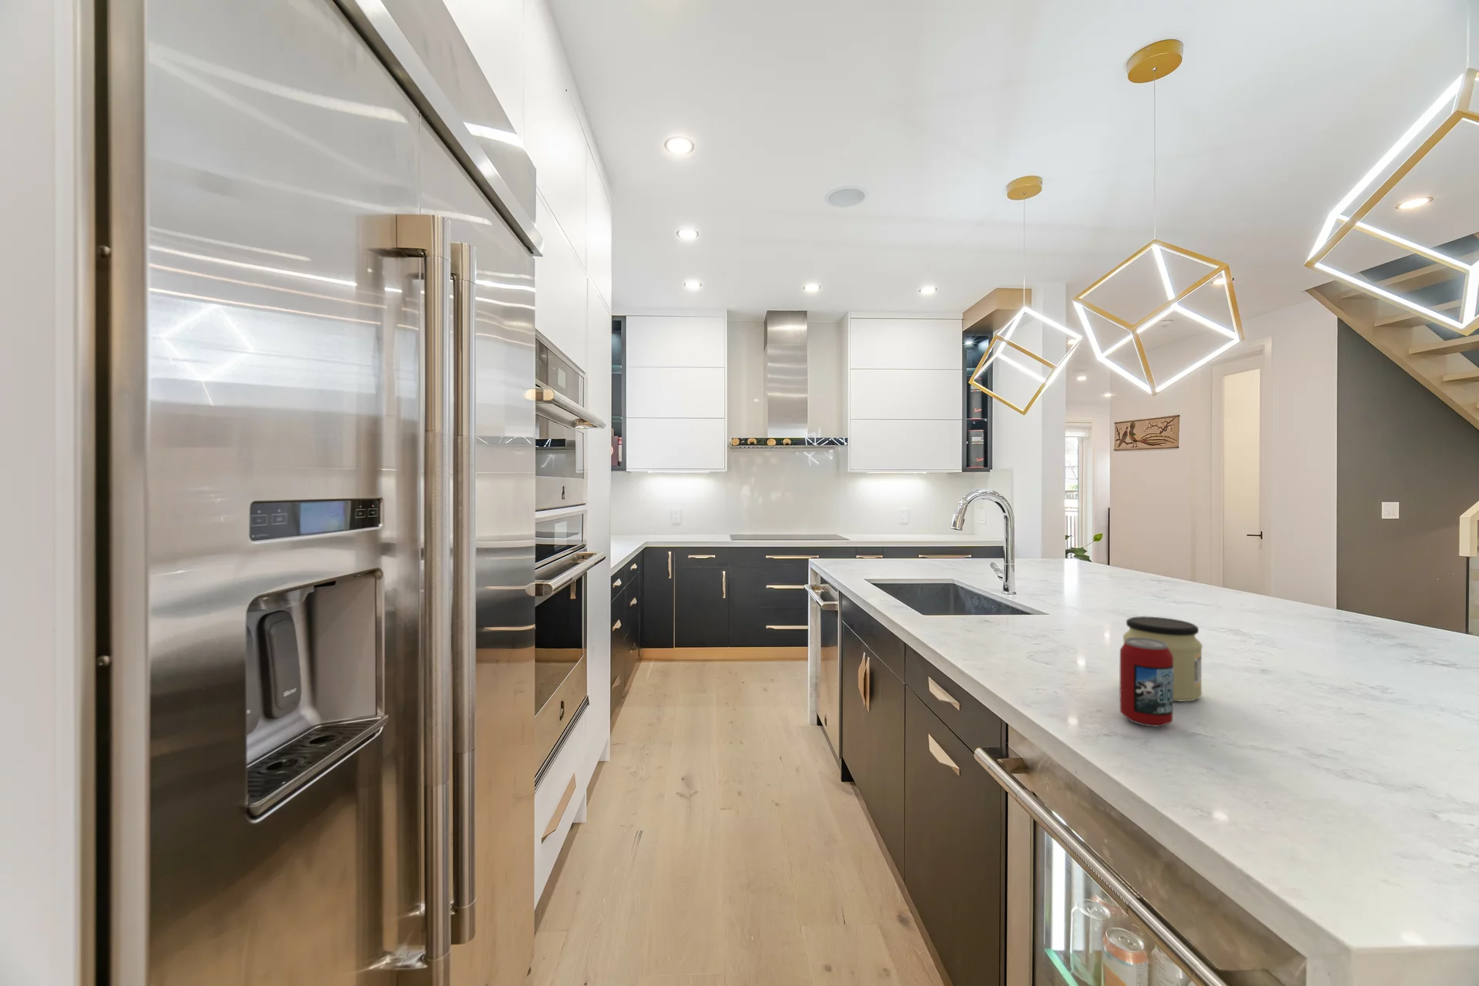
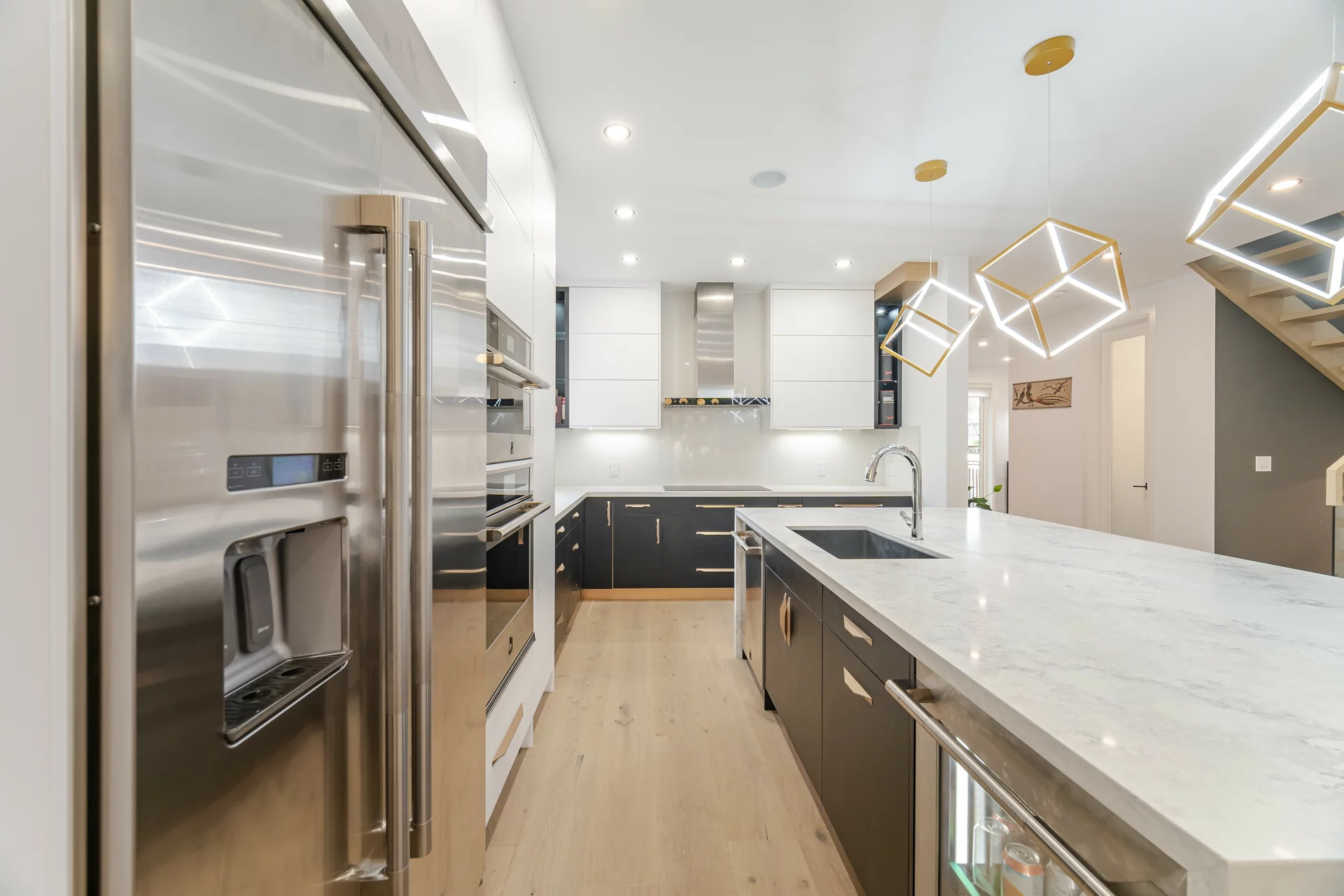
- beverage can [1119,638,1174,727]
- jar [1122,615,1203,702]
